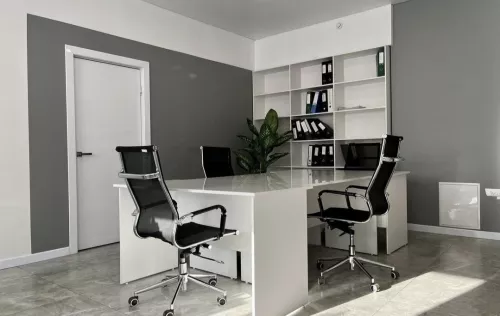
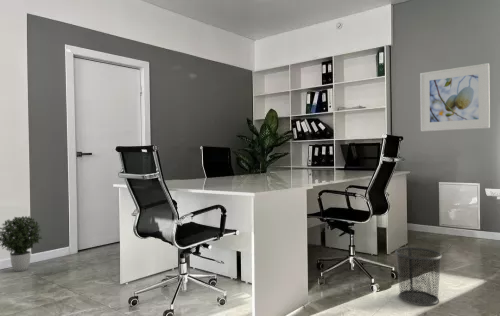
+ potted plant [0,215,43,273]
+ waste bin [394,246,443,306]
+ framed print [419,62,491,132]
